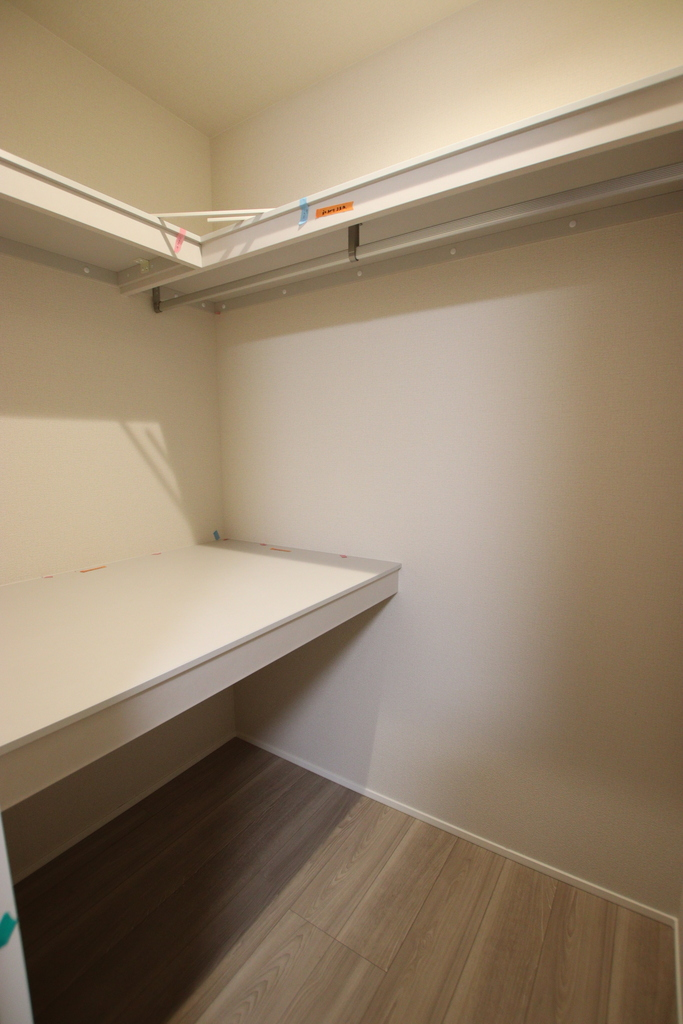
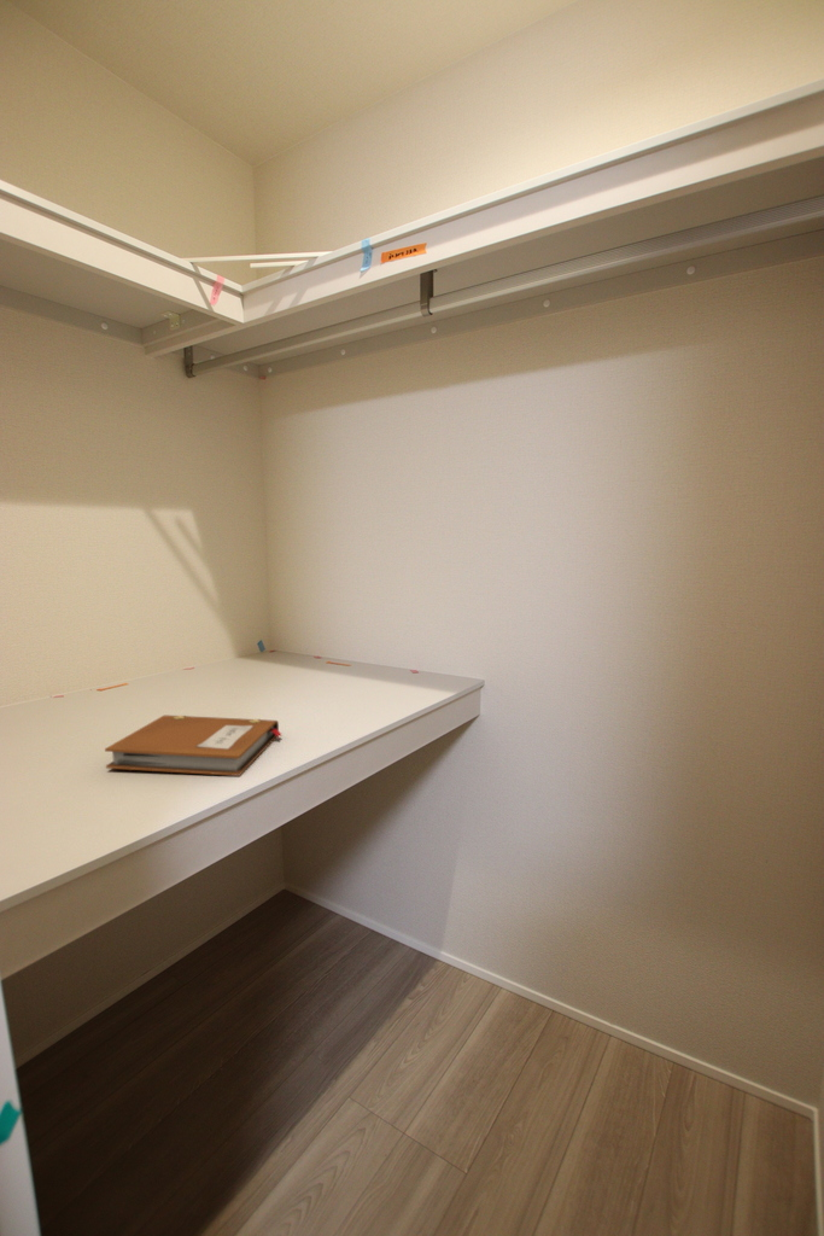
+ notebook [104,715,282,777]
